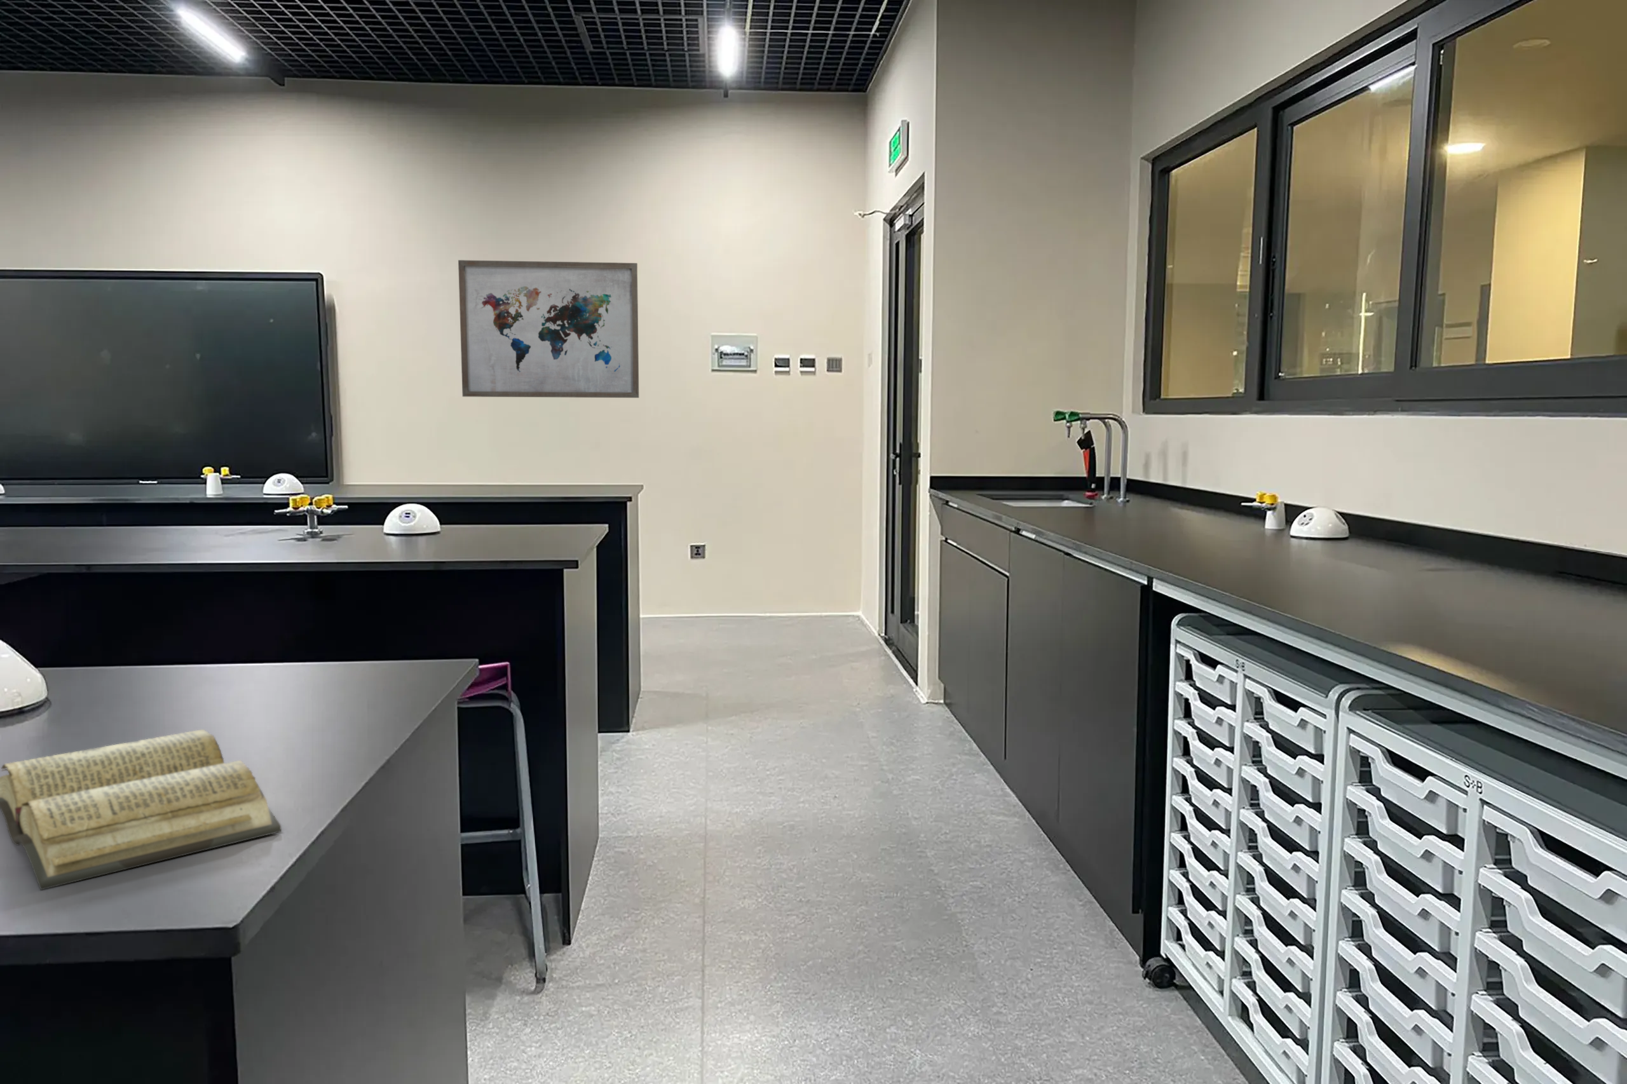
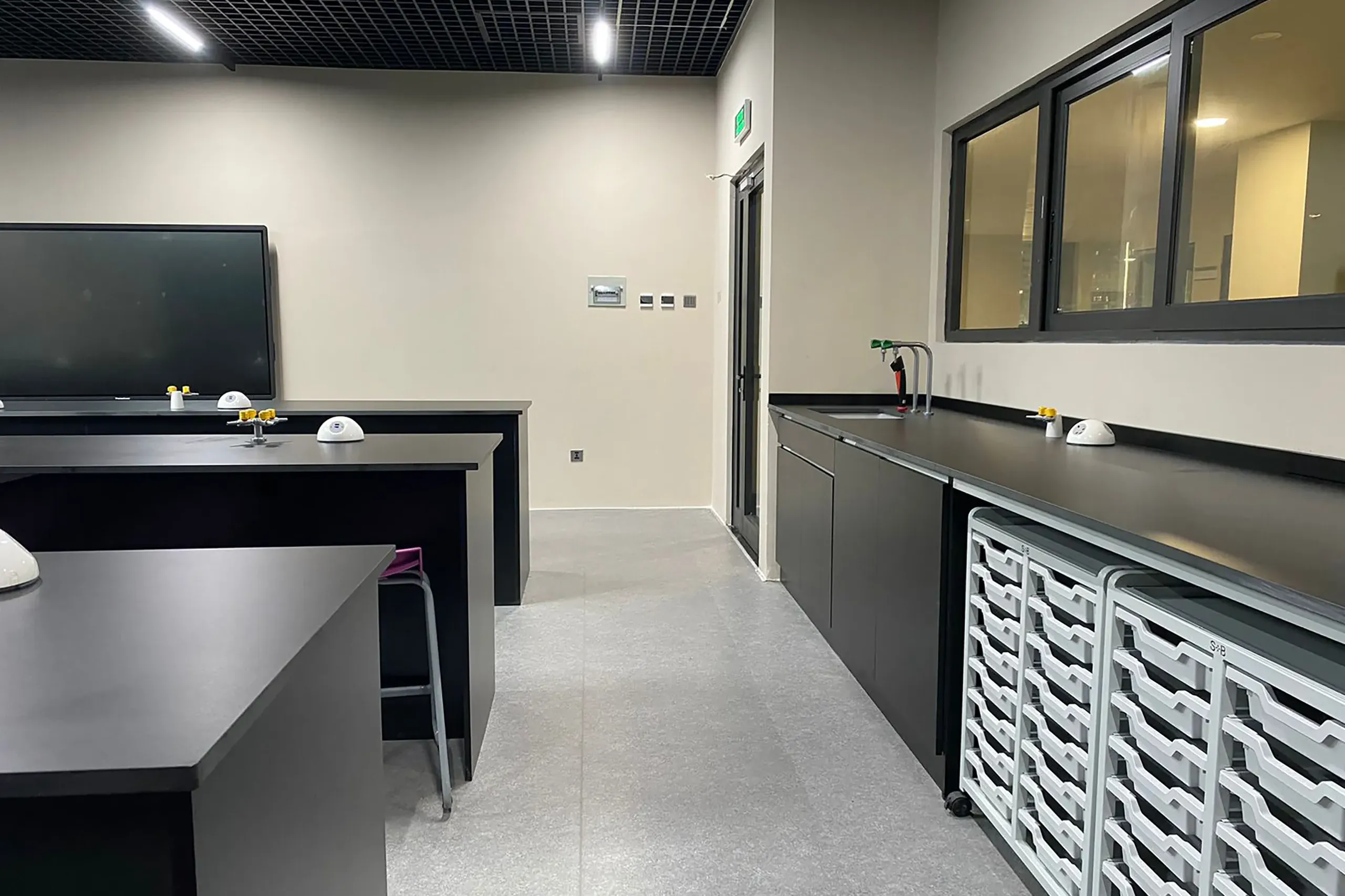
- diary [0,728,282,890]
- wall art [457,259,640,398]
